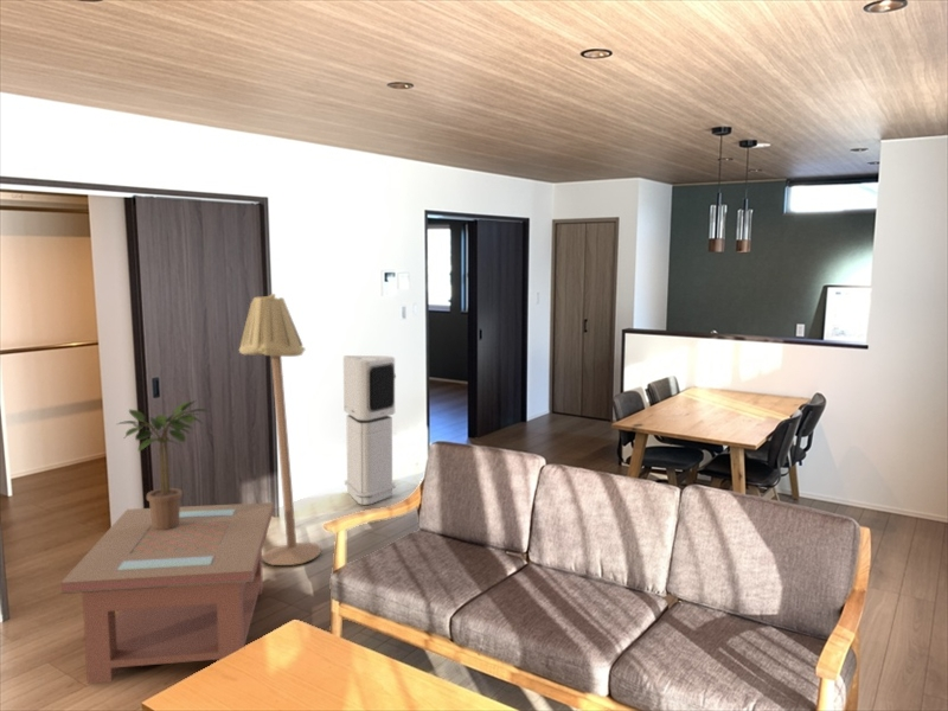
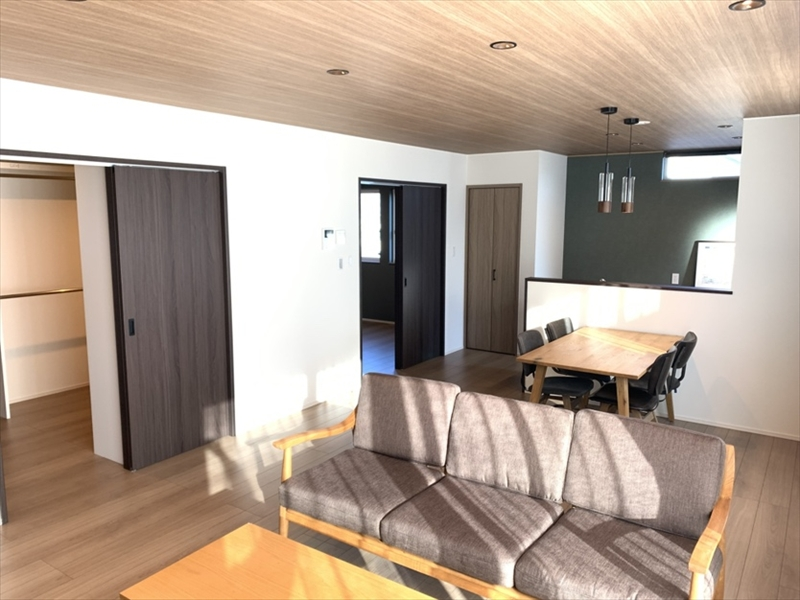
- air purifier [342,354,397,506]
- potted plant [116,399,210,530]
- coffee table [59,501,275,685]
- floor lamp [238,293,322,566]
